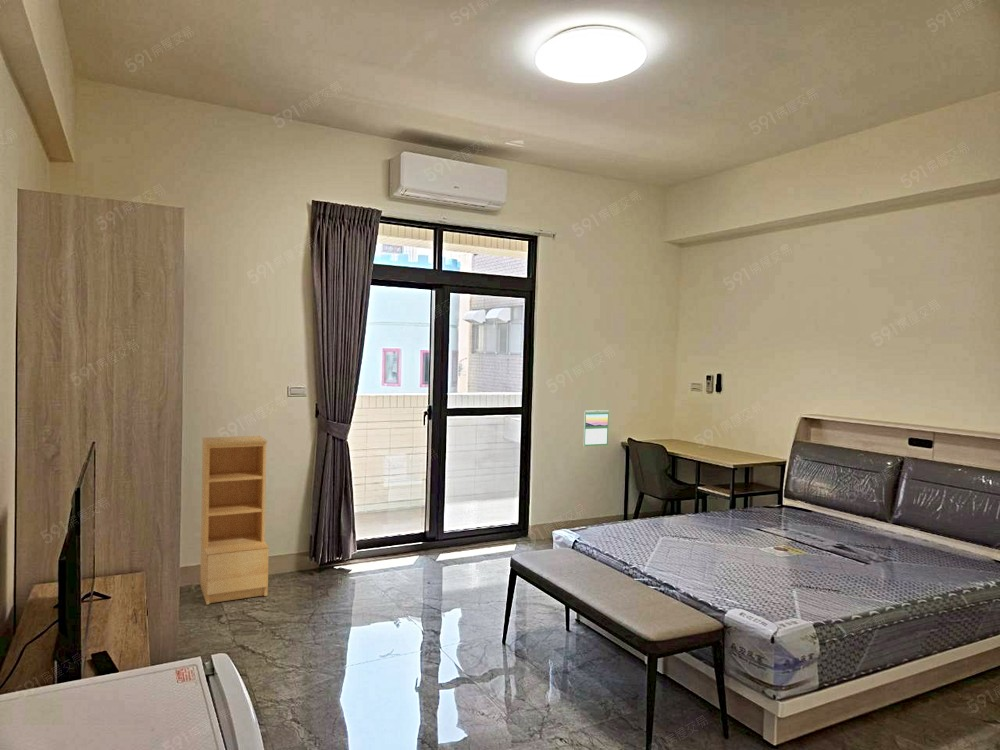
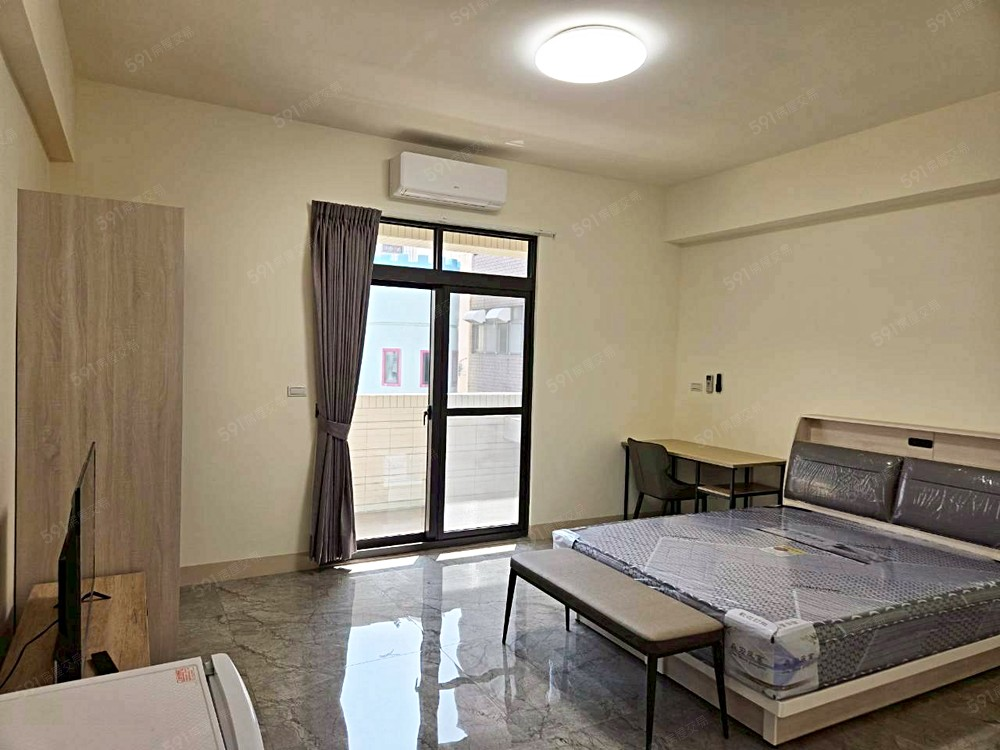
- bookshelf [199,435,270,606]
- calendar [583,409,610,447]
